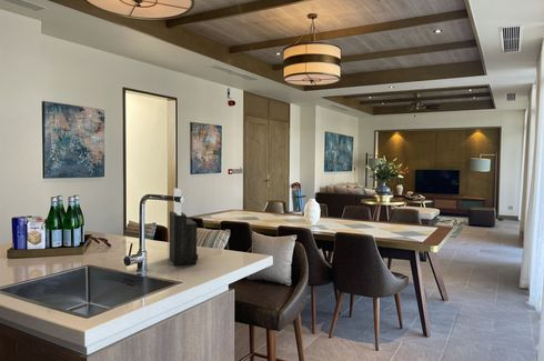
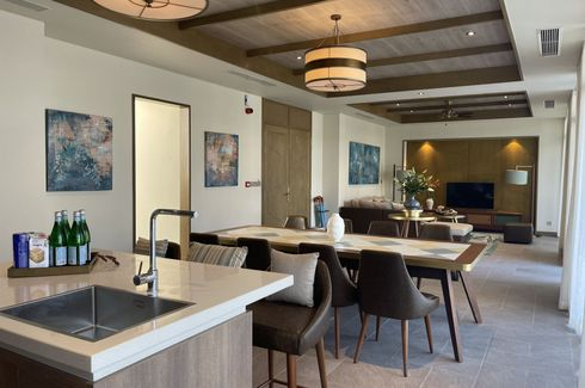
- knife block [168,188,199,267]
